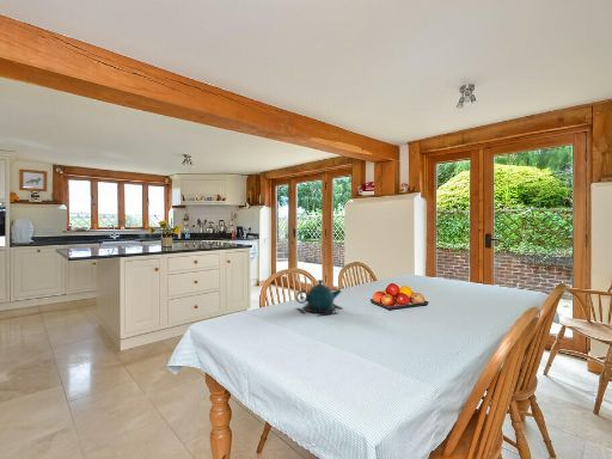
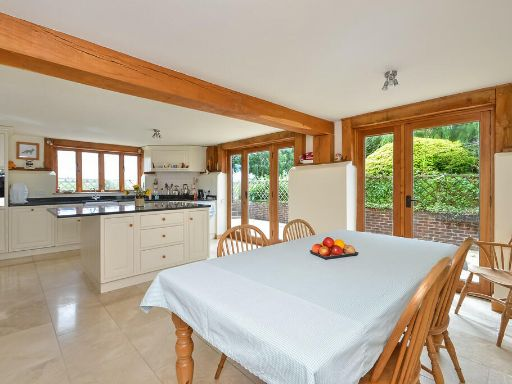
- teapot [295,279,343,317]
